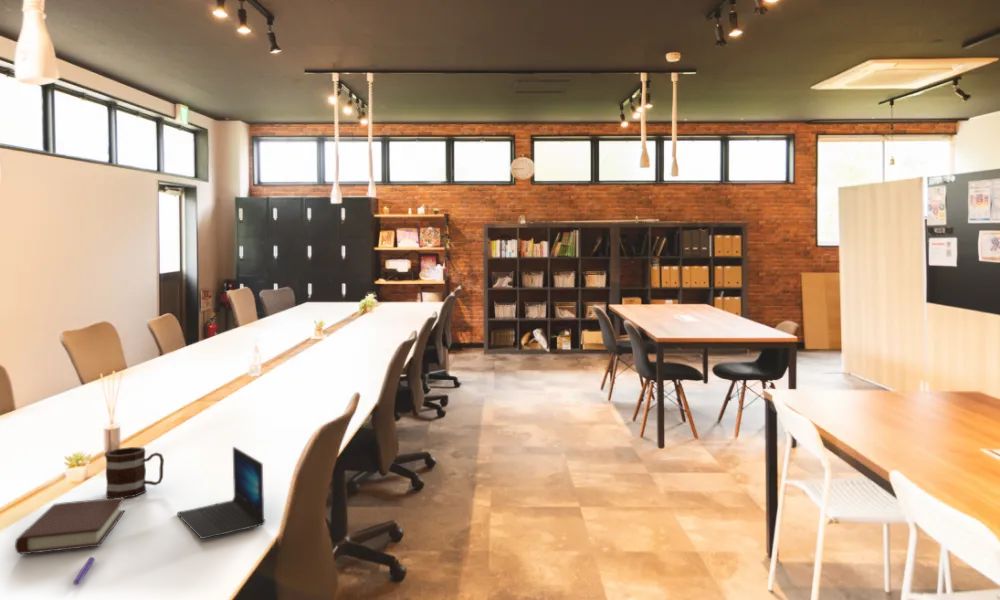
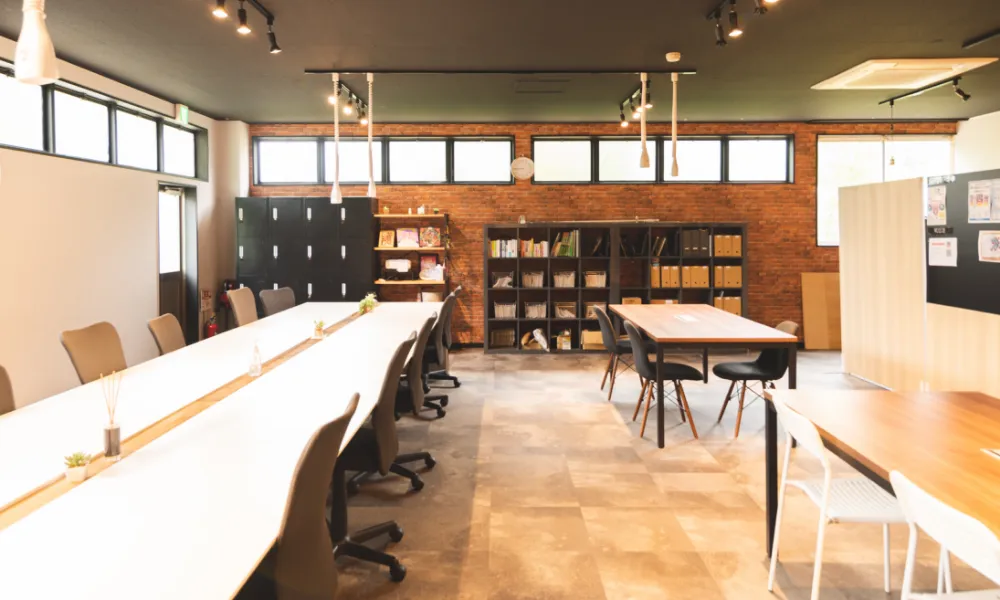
- pen [72,556,96,588]
- laptop [176,446,266,540]
- book [14,497,126,555]
- mug [104,446,165,499]
